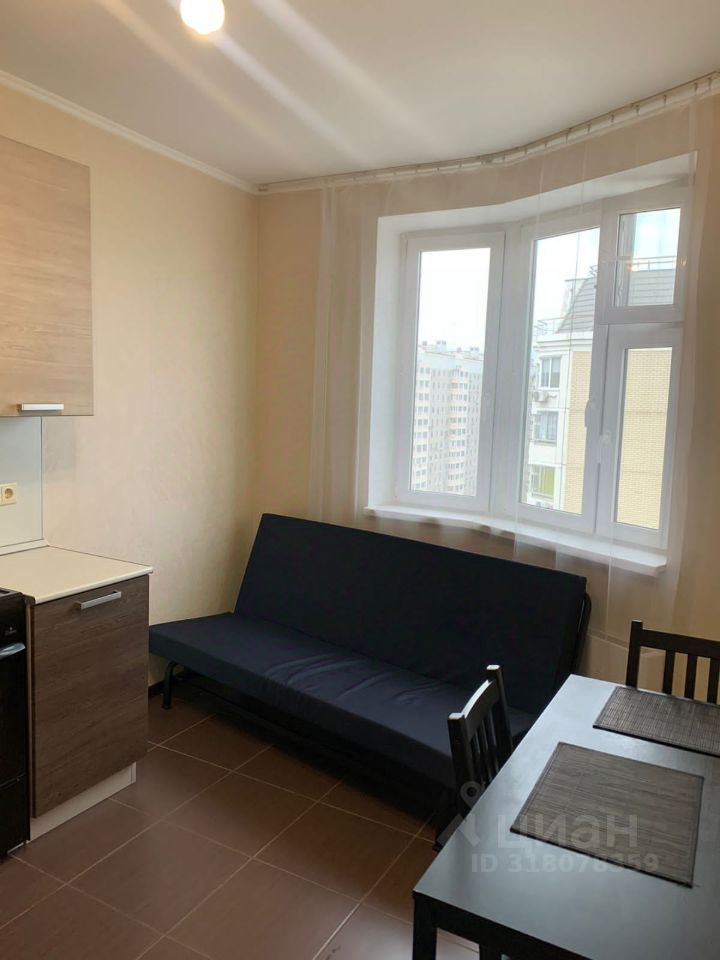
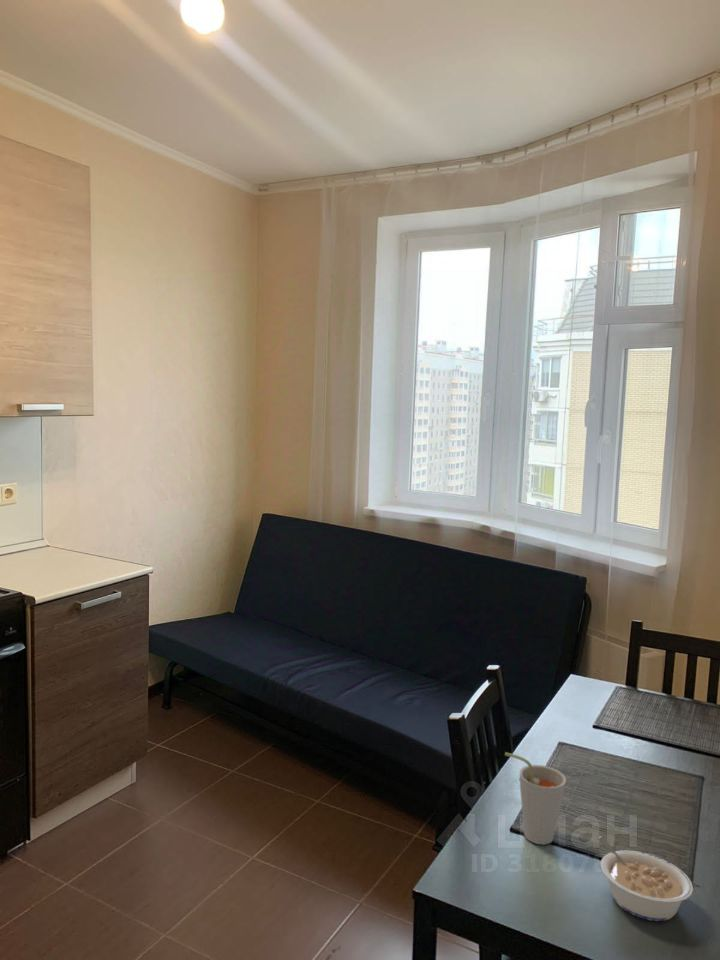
+ legume [597,835,694,922]
+ cup [504,751,567,846]
